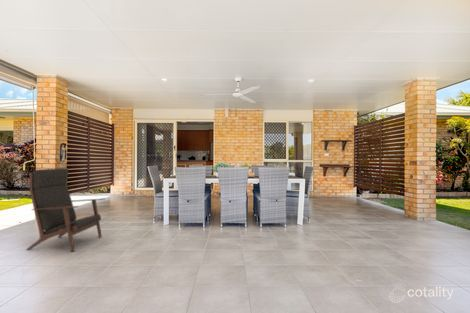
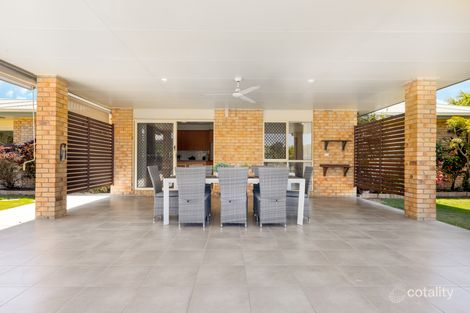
- lounge chair [25,167,105,253]
